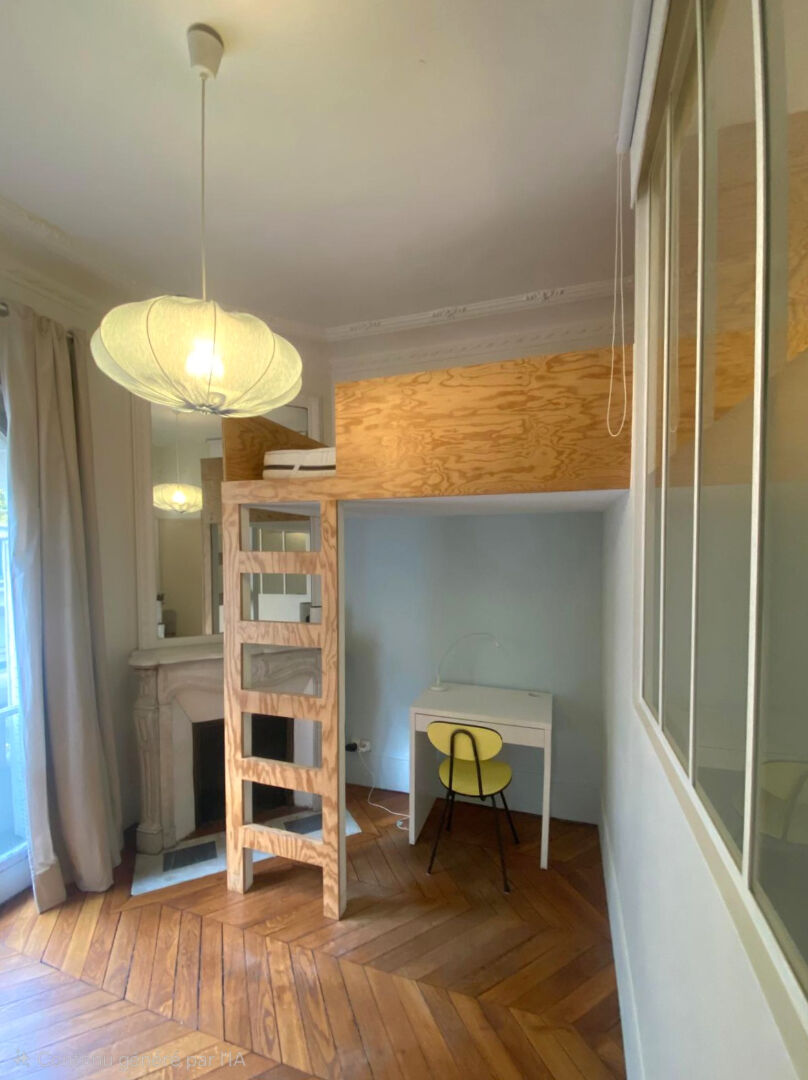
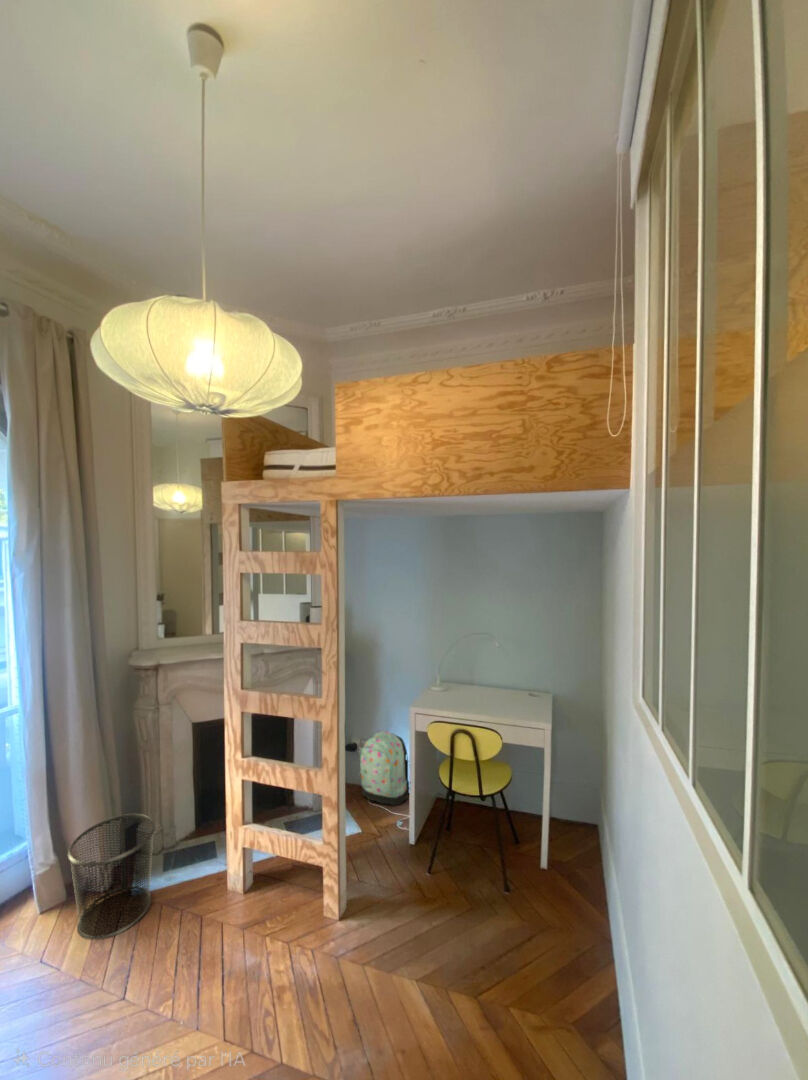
+ waste bin [66,813,156,941]
+ backpack [358,730,410,807]
